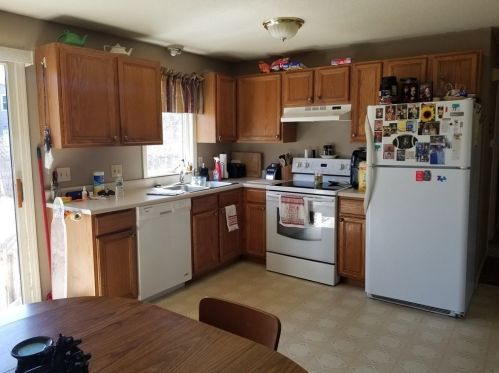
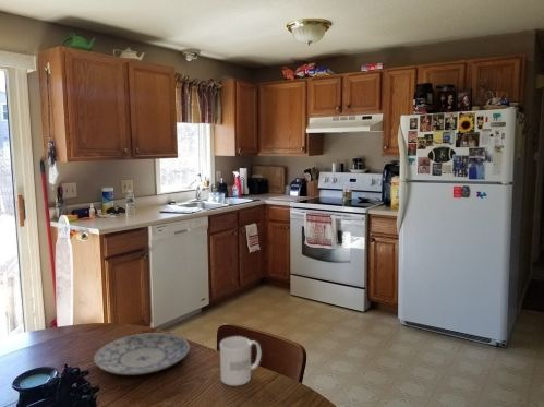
+ mug [219,335,263,386]
+ plate [93,332,191,376]
